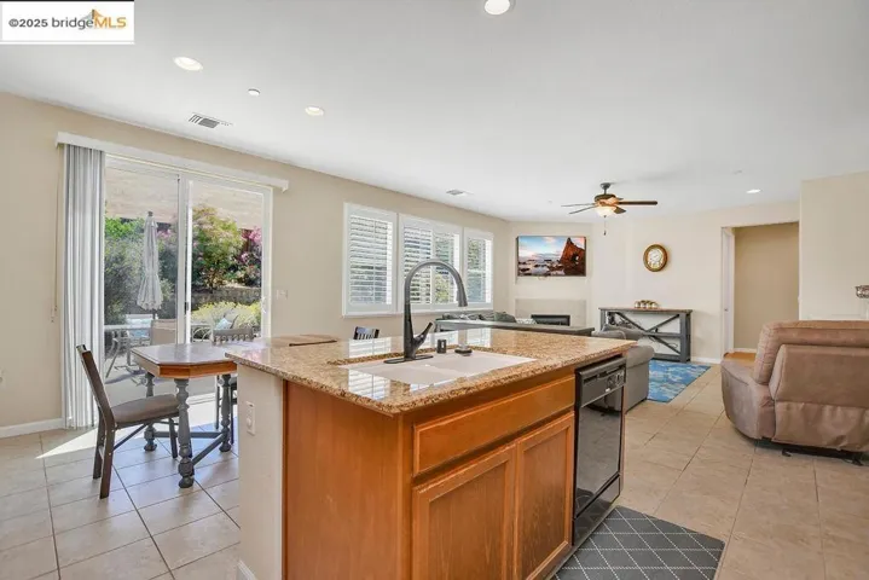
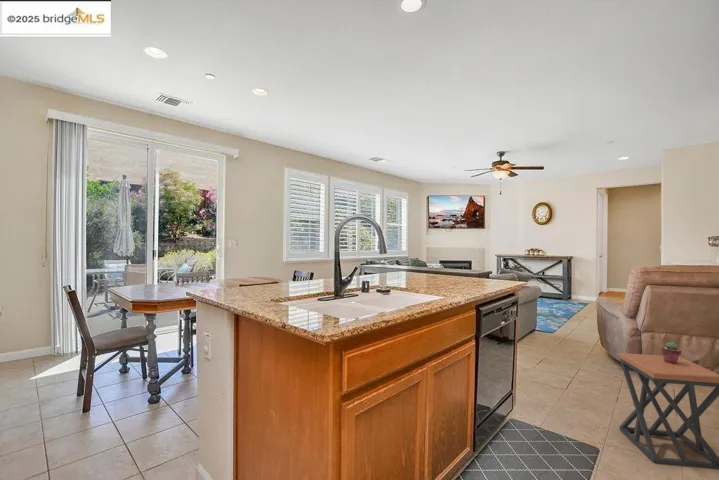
+ potted succulent [660,341,682,364]
+ stool [619,352,719,471]
